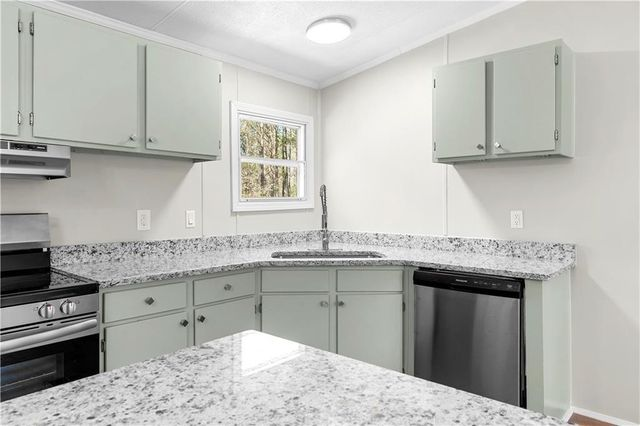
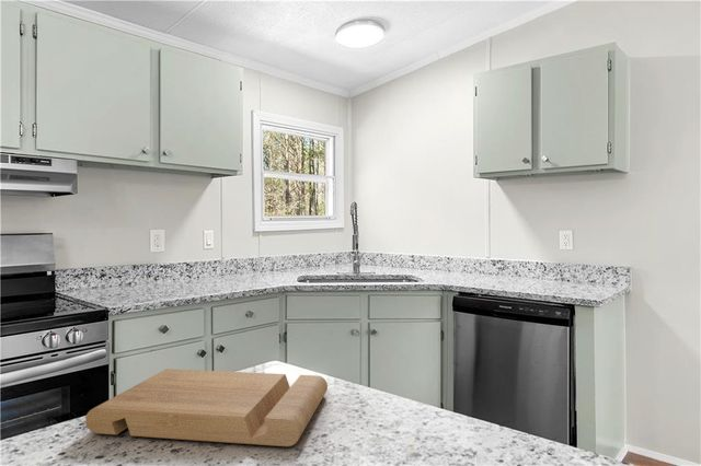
+ cutting board [84,368,329,447]
